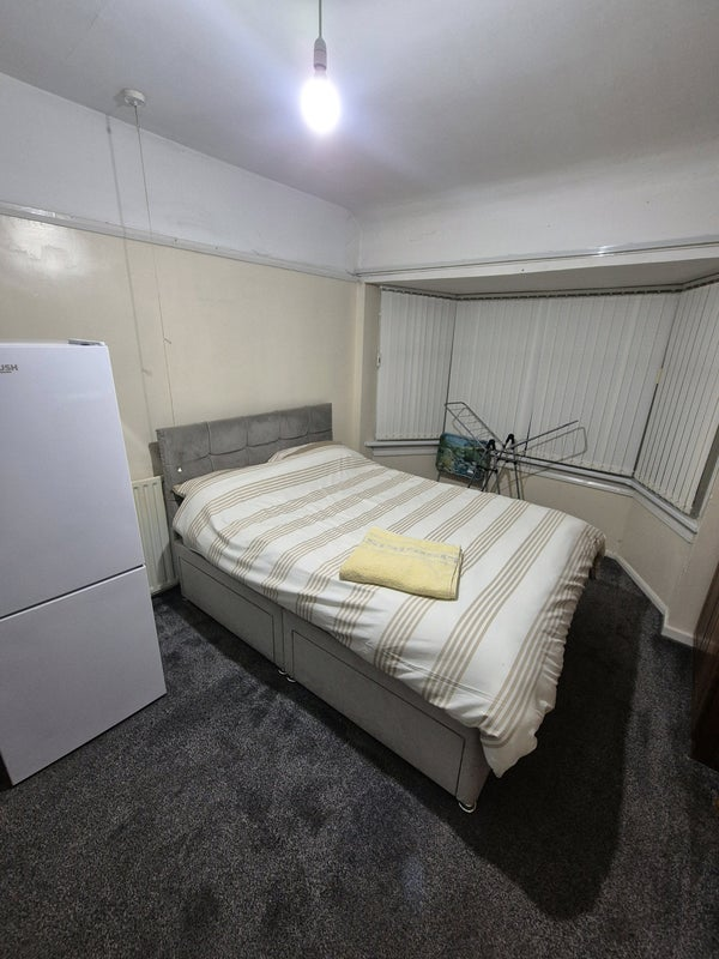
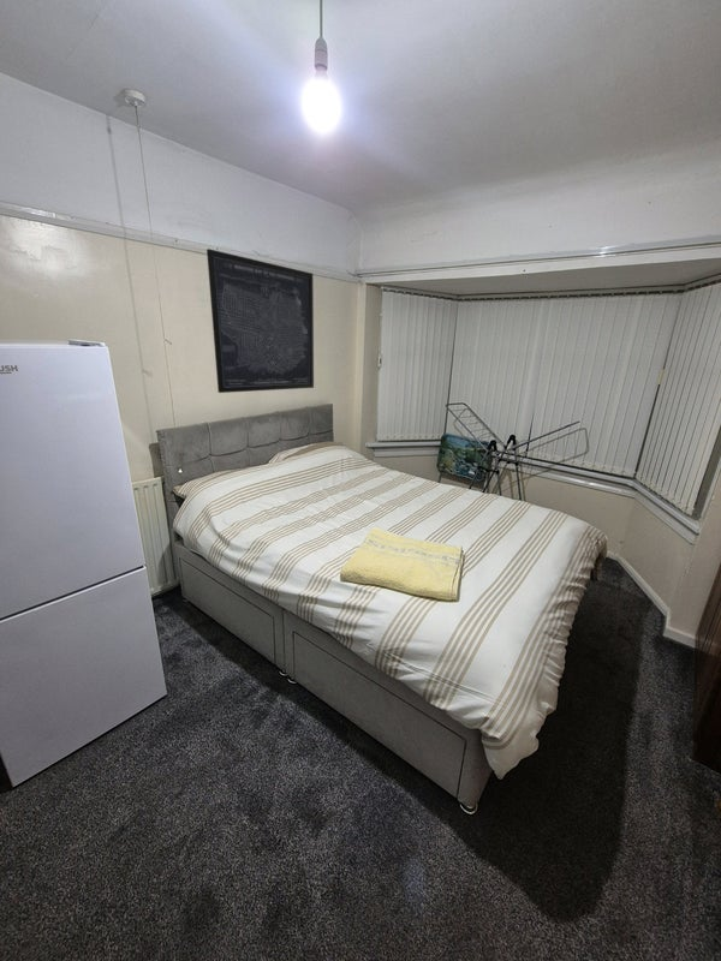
+ wall art [205,247,315,394]
